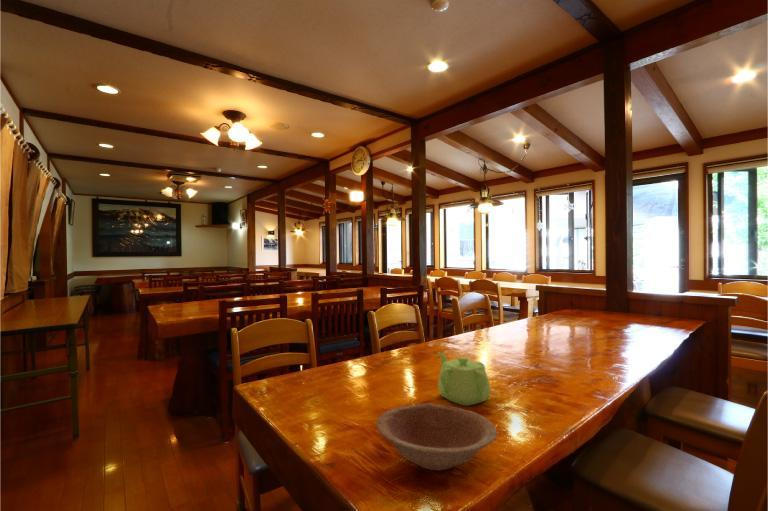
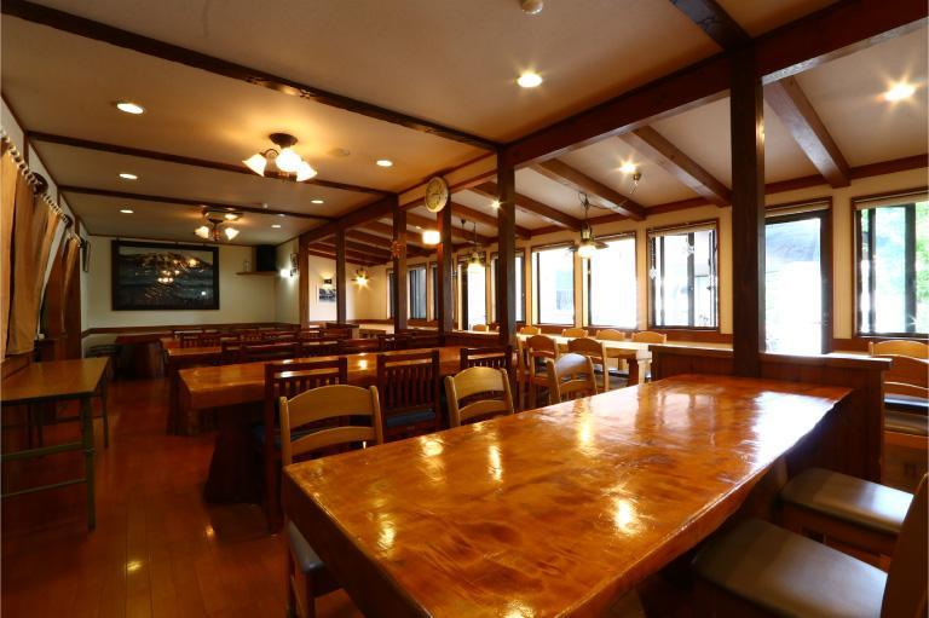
- bowl [375,402,498,471]
- teapot [437,351,491,407]
